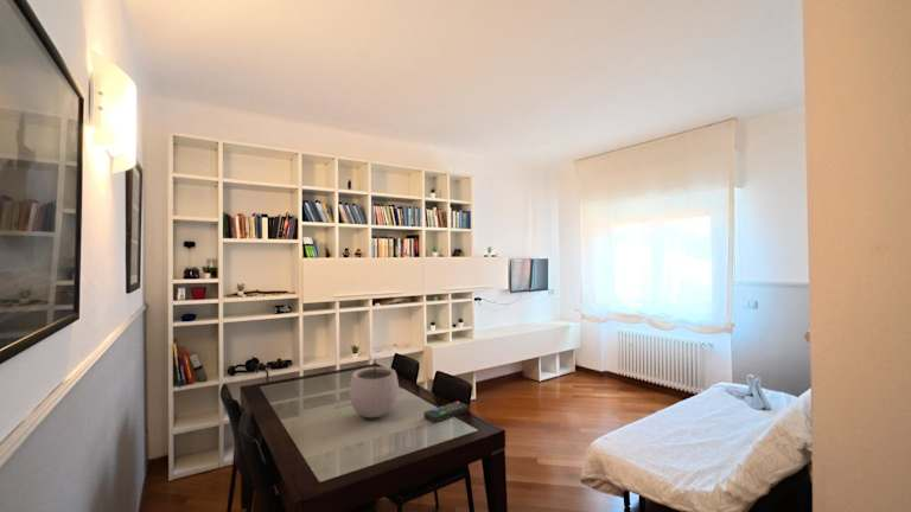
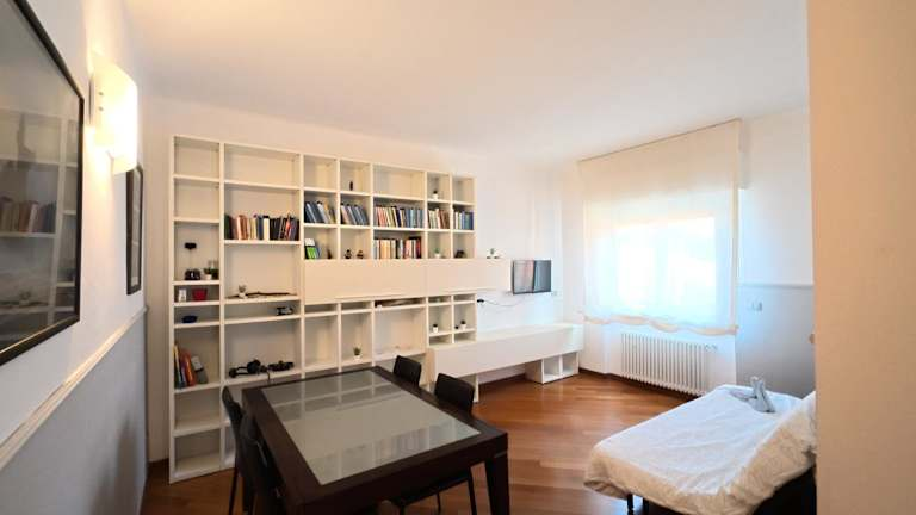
- plant pot [349,353,400,418]
- remote control [422,401,470,423]
